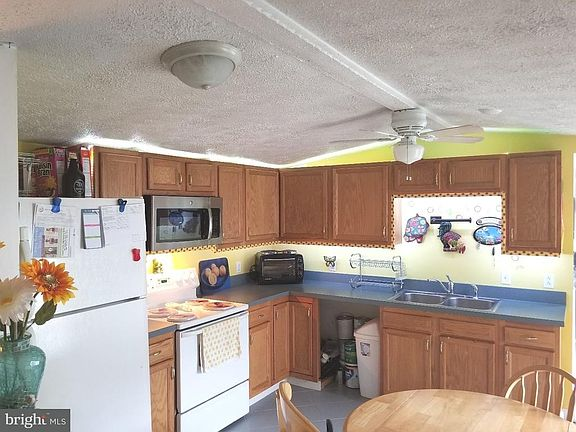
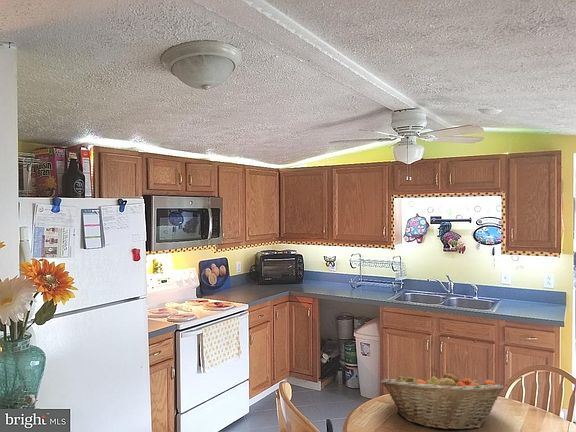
+ fruit basket [380,369,505,431]
